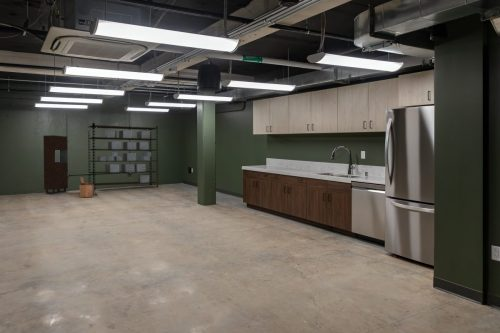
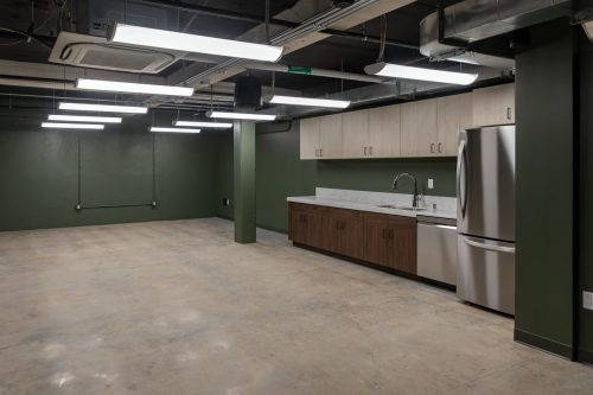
- shelving unit [87,122,159,190]
- storage cabinet [42,134,69,195]
- cardboard box [79,176,99,198]
